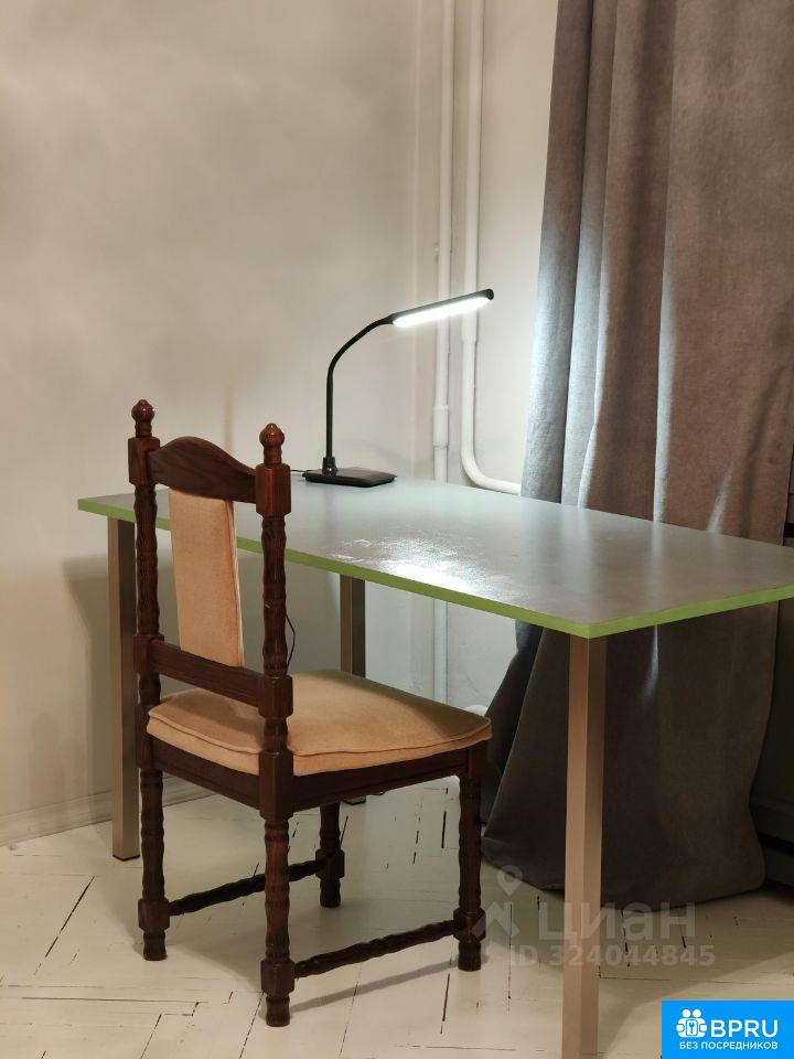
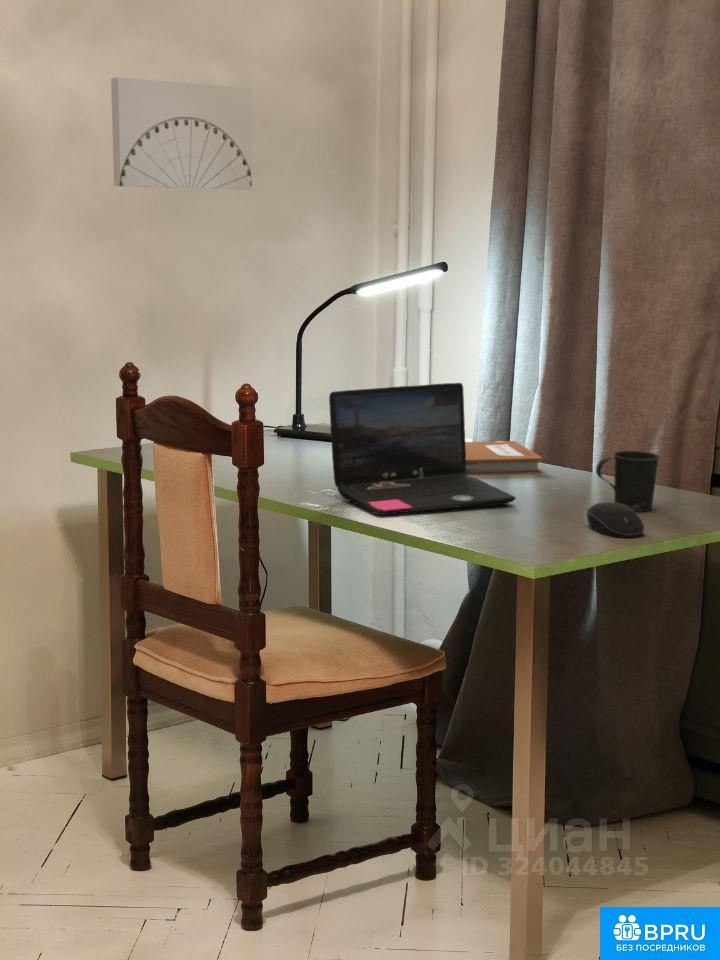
+ notebook [465,440,544,476]
+ laptop [328,382,517,516]
+ computer mouse [586,501,645,539]
+ wall art [110,76,253,191]
+ mug [595,450,661,513]
